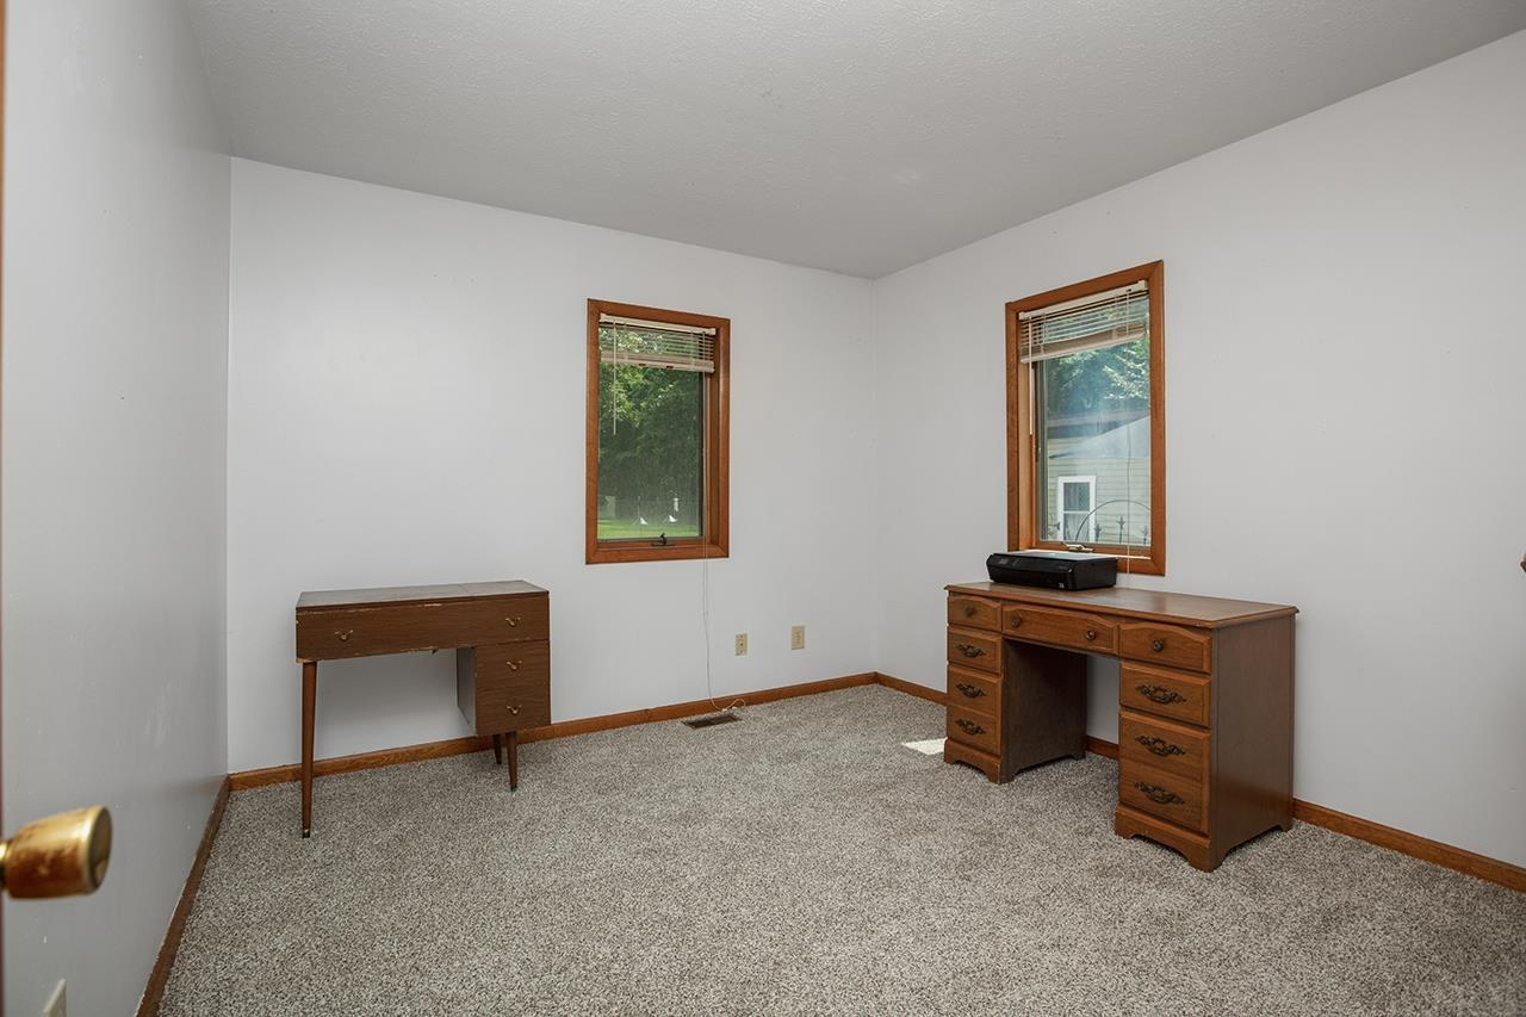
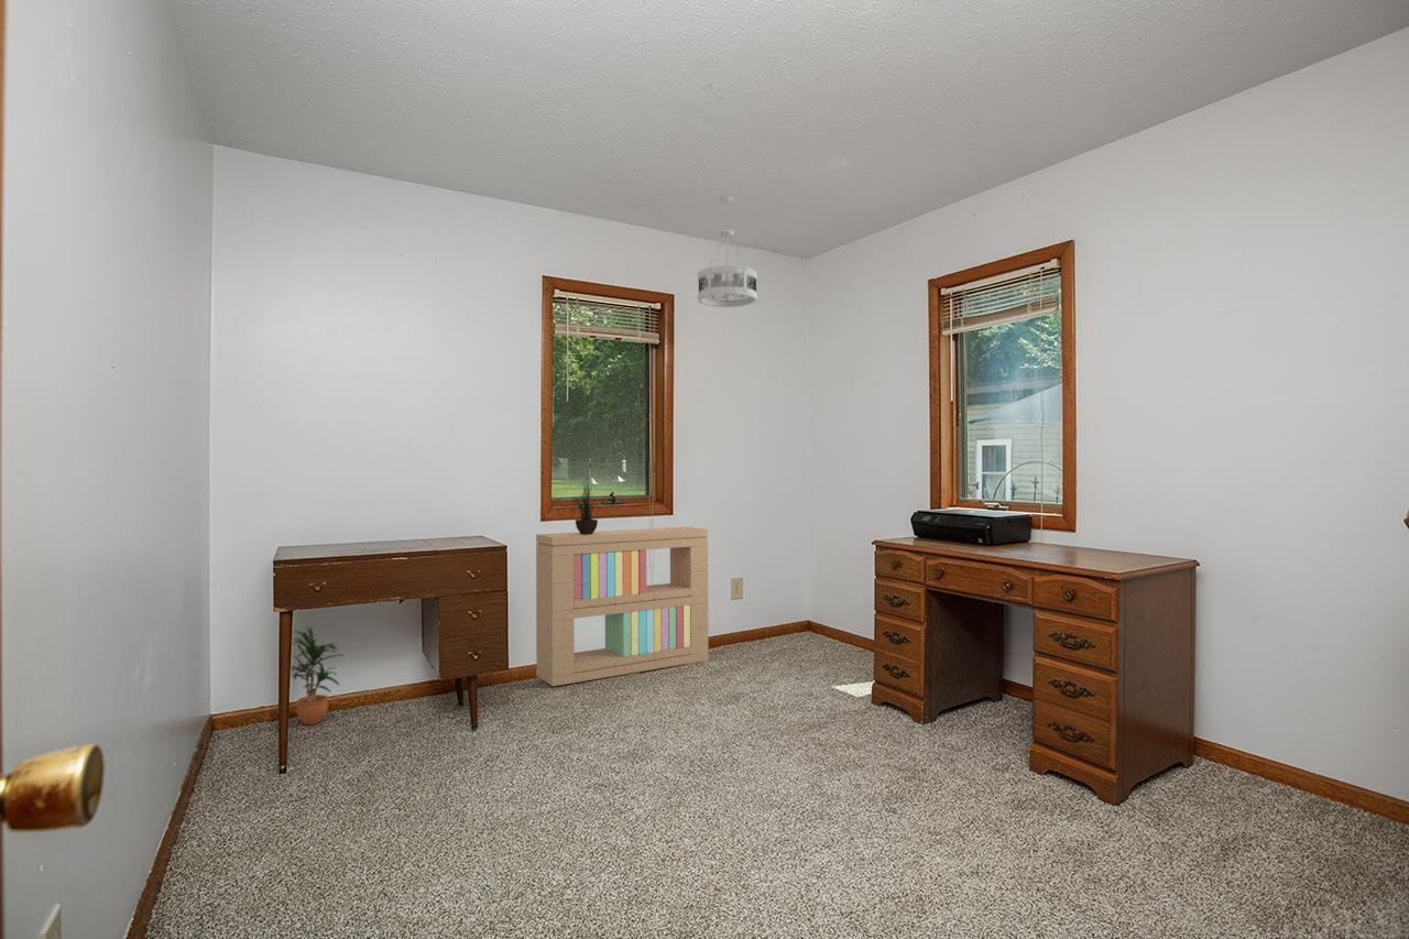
+ potted plant [567,471,604,535]
+ ceiling light fixture [697,195,758,308]
+ bookshelf [535,526,709,687]
+ potted plant [291,625,343,725]
